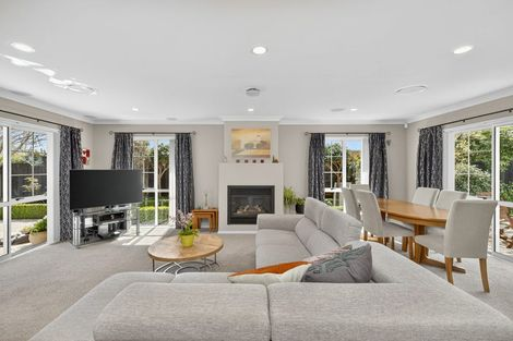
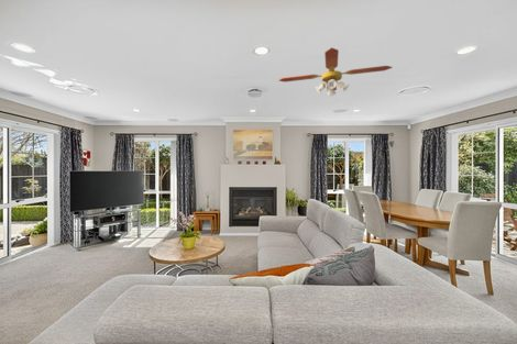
+ ceiling fan [277,46,394,97]
